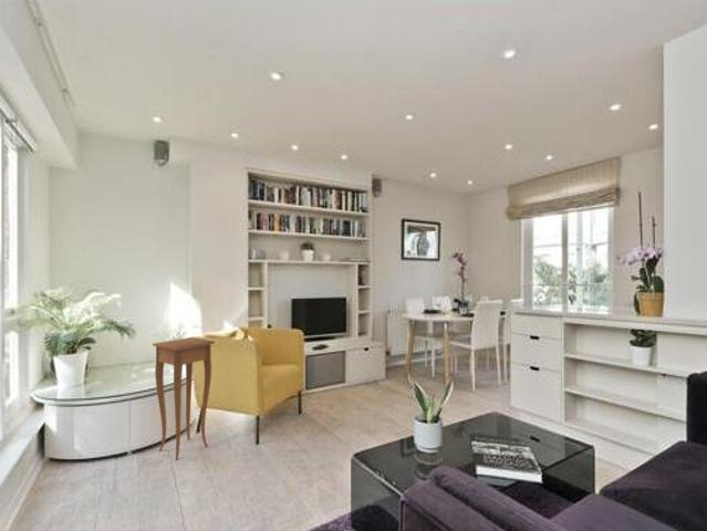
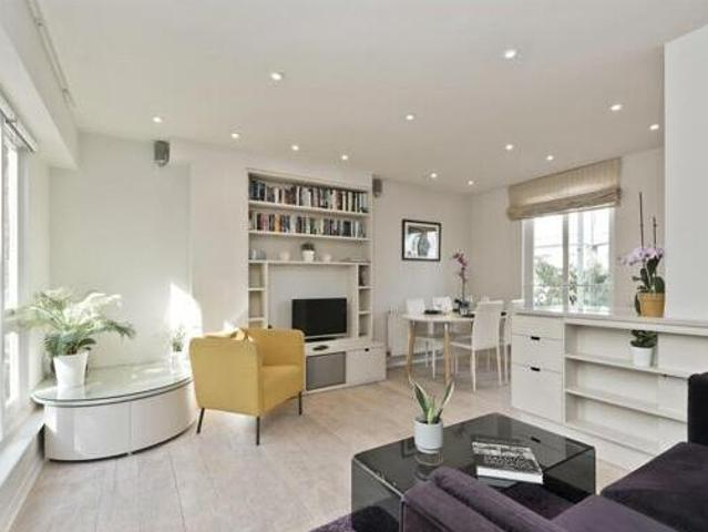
- side table [152,336,216,461]
